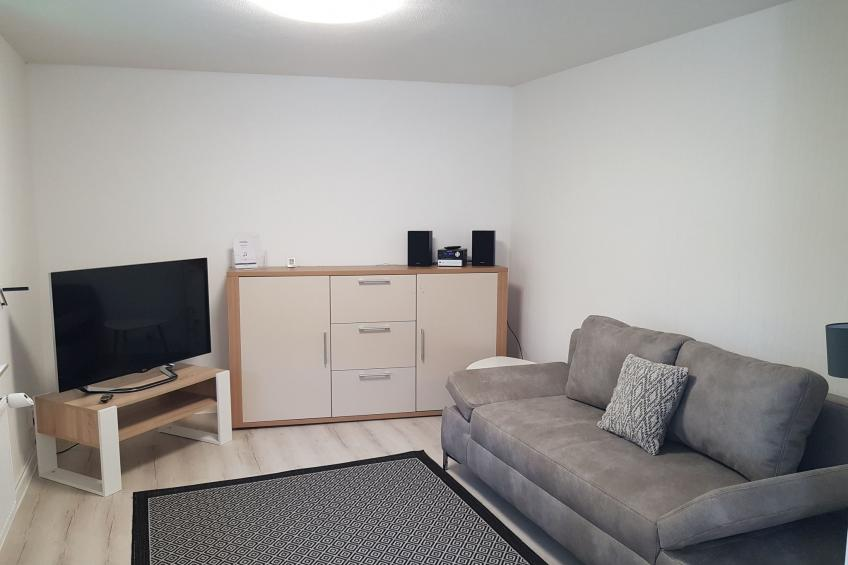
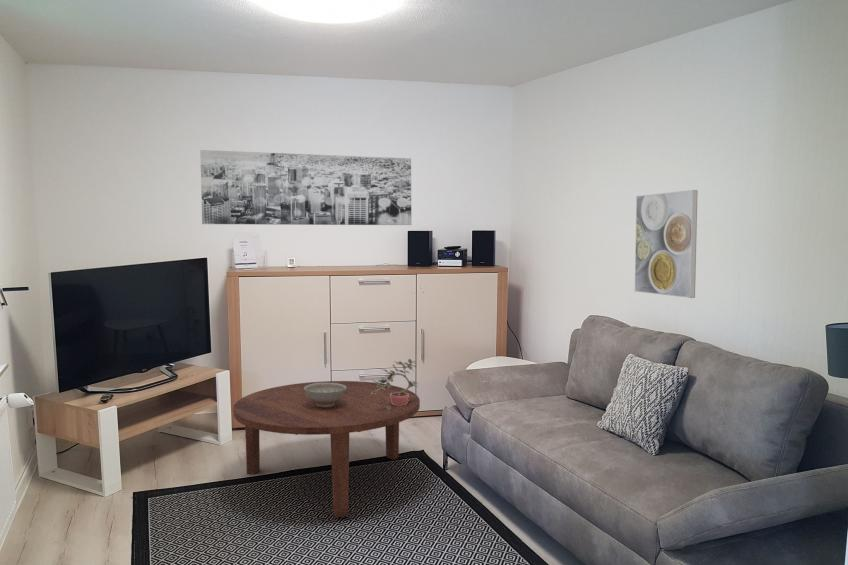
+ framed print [634,189,699,299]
+ coffee table [232,380,421,518]
+ potted plant [371,358,420,410]
+ wall art [199,149,412,226]
+ decorative bowl [304,383,346,407]
